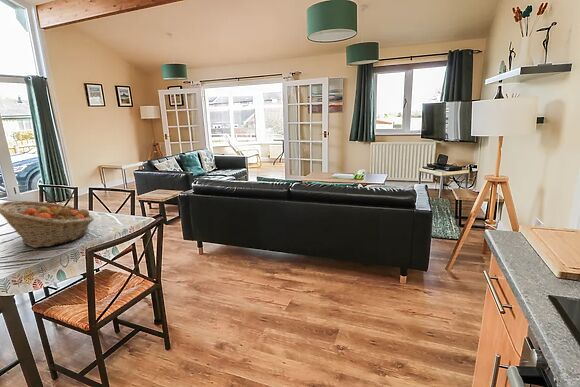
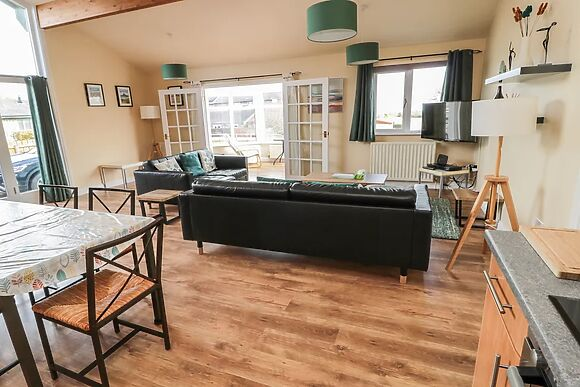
- fruit basket [0,200,95,249]
